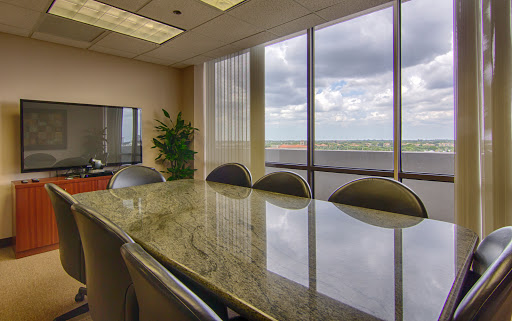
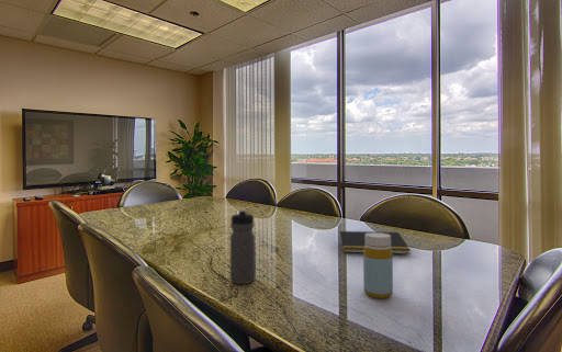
+ notepad [338,230,412,254]
+ water bottle [229,208,257,285]
+ bottle [362,232,394,299]
